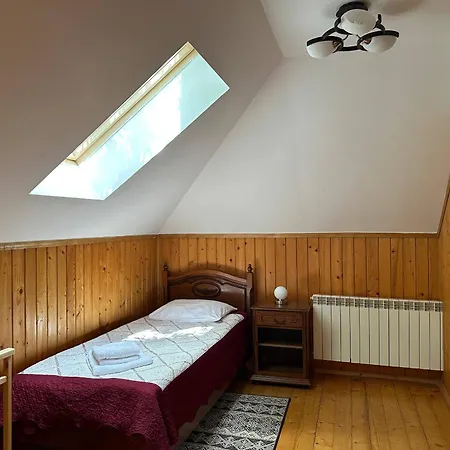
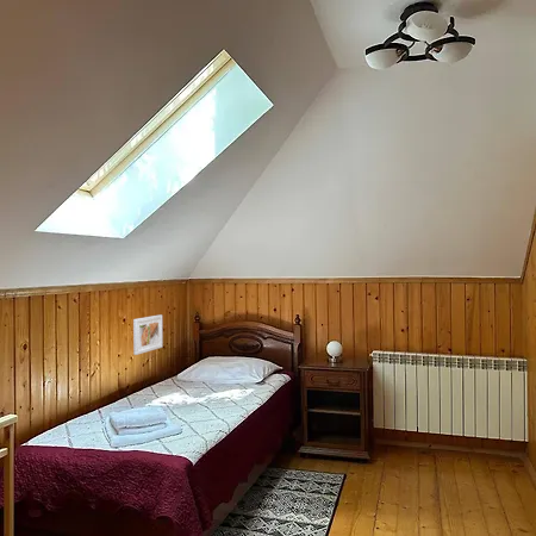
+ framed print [132,313,164,356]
